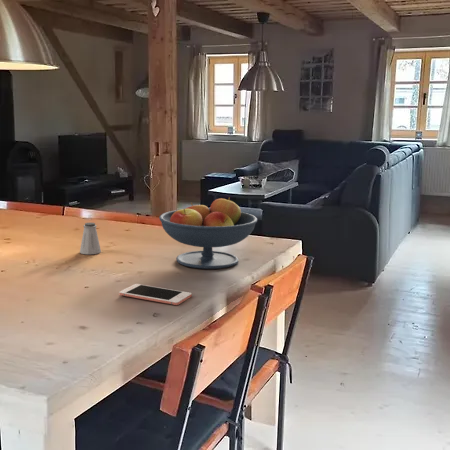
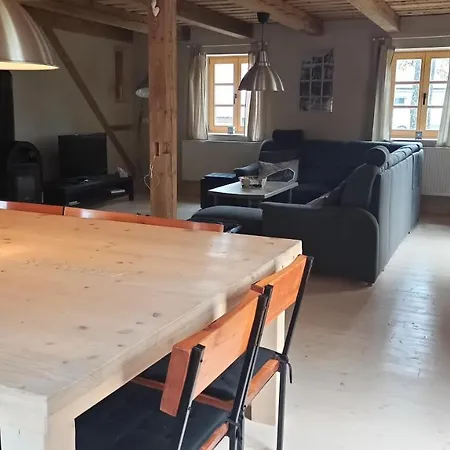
- cell phone [118,283,193,306]
- fruit bowl [158,196,258,270]
- saltshaker [79,222,102,255]
